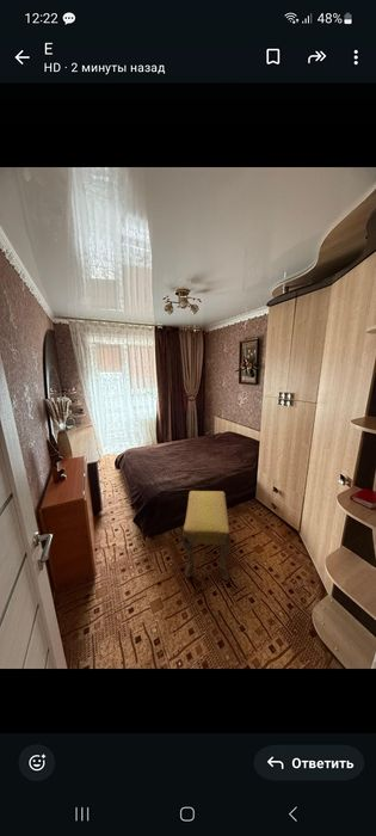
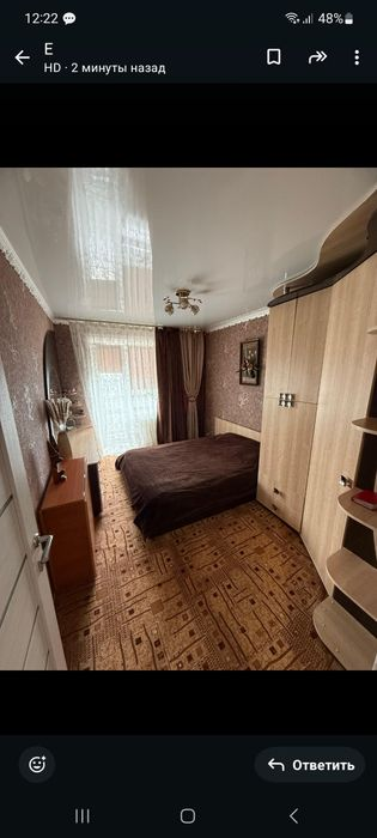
- footstool [181,490,232,582]
